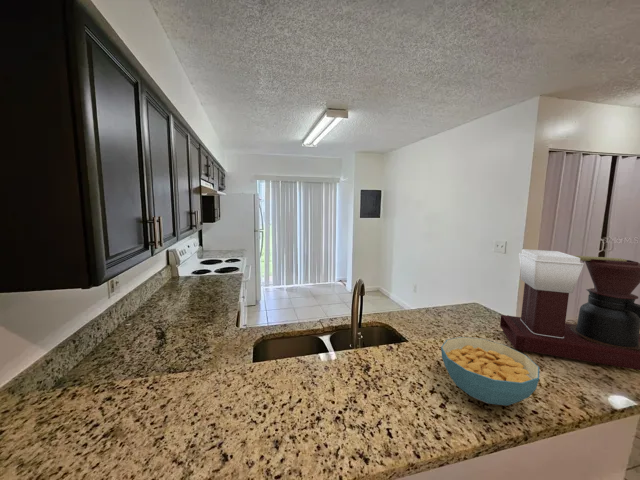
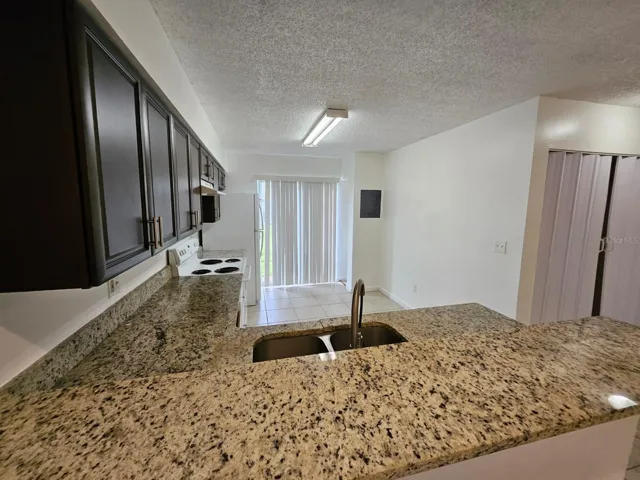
- cereal bowl [440,336,540,407]
- coffee maker [499,248,640,371]
